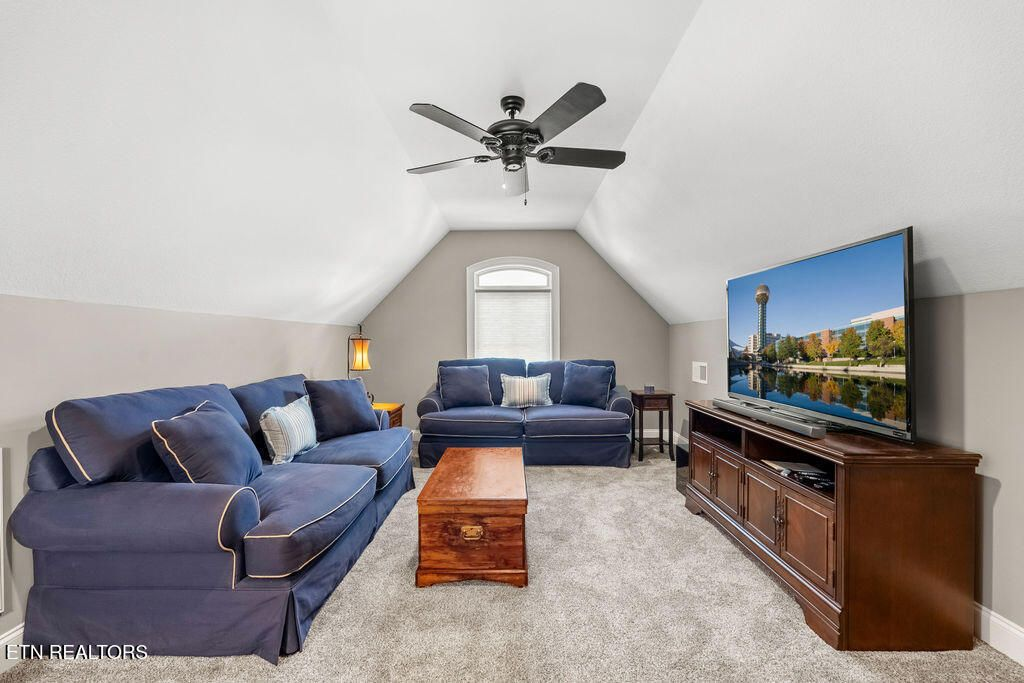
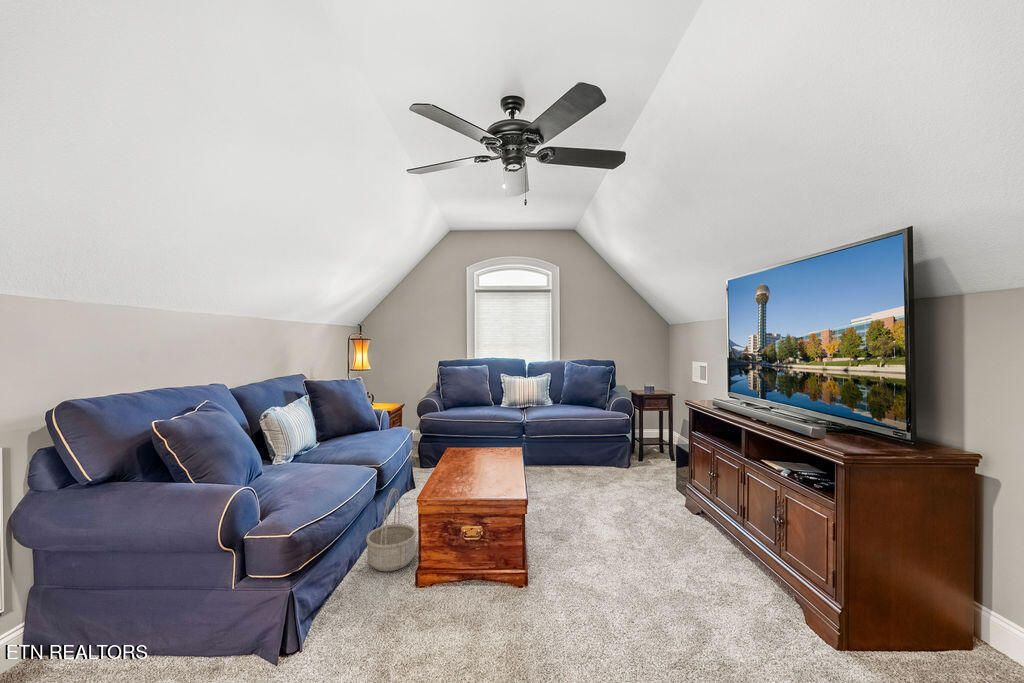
+ basket [365,487,418,573]
